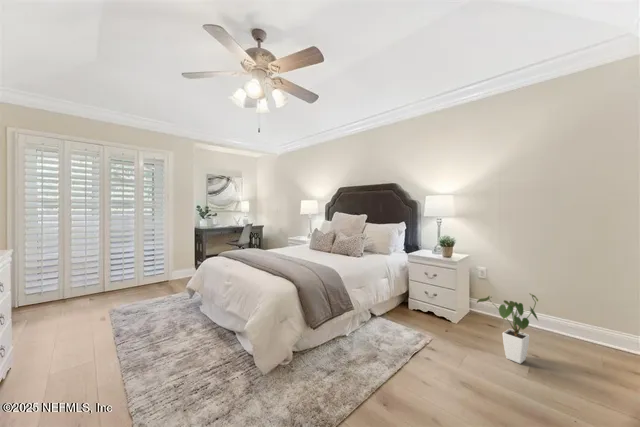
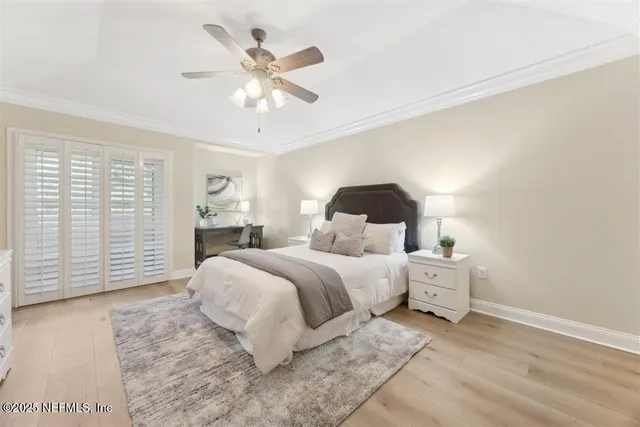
- house plant [476,292,540,365]
